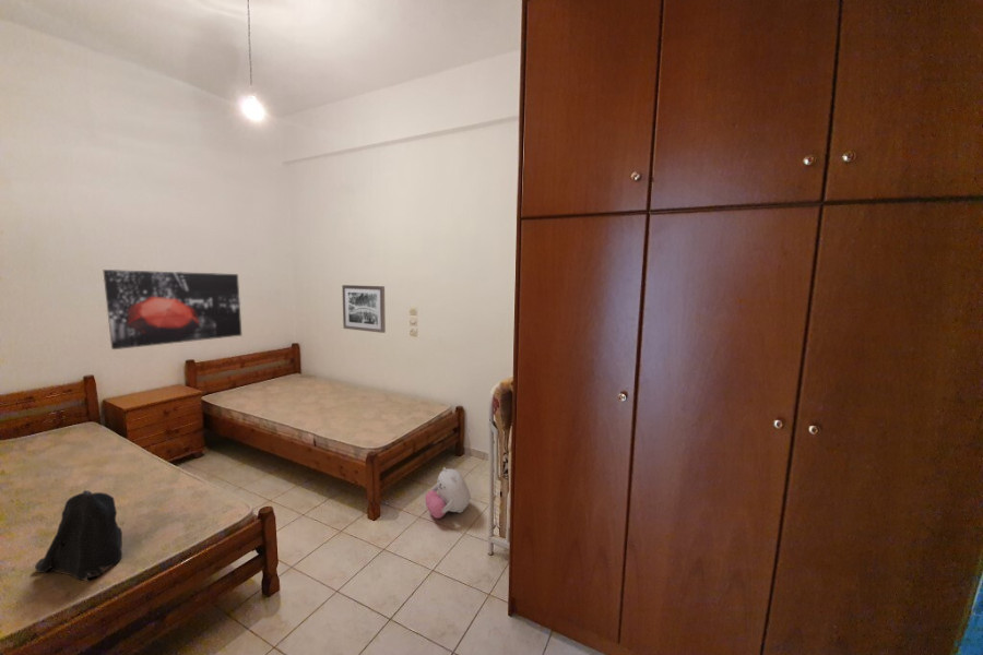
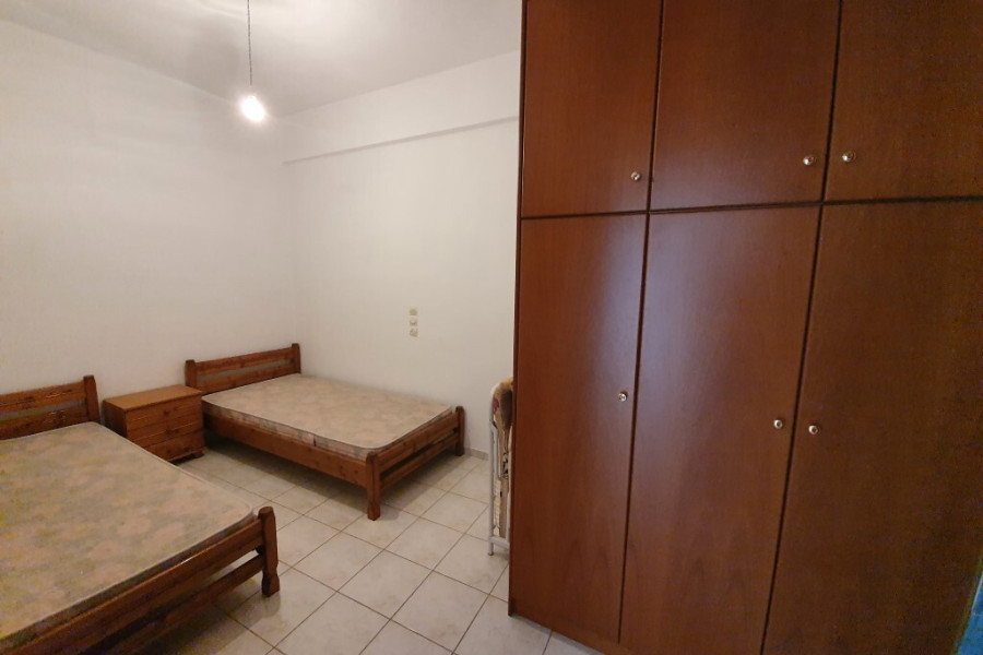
- plush toy [424,466,472,520]
- backpack [34,489,123,582]
- wall art [341,284,387,334]
- wall art [102,269,242,350]
